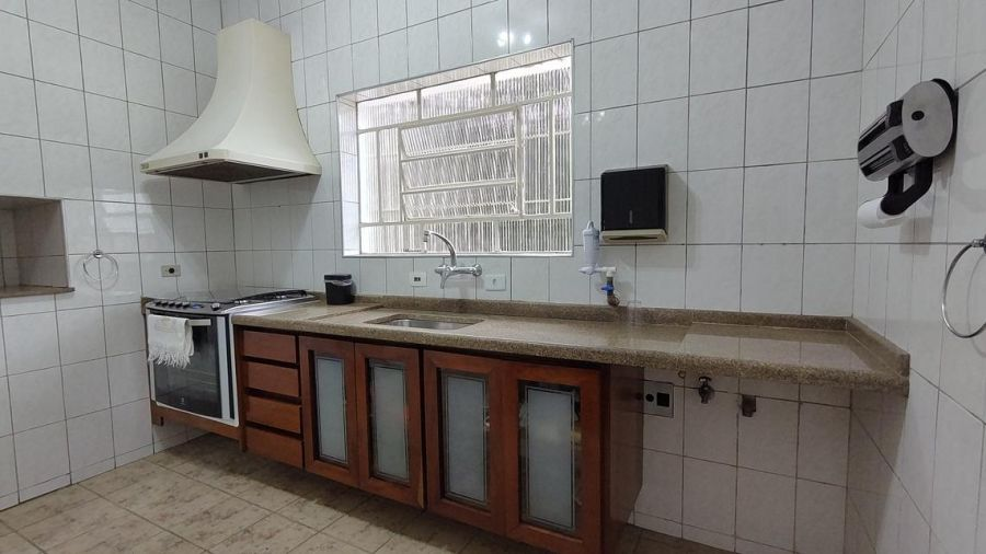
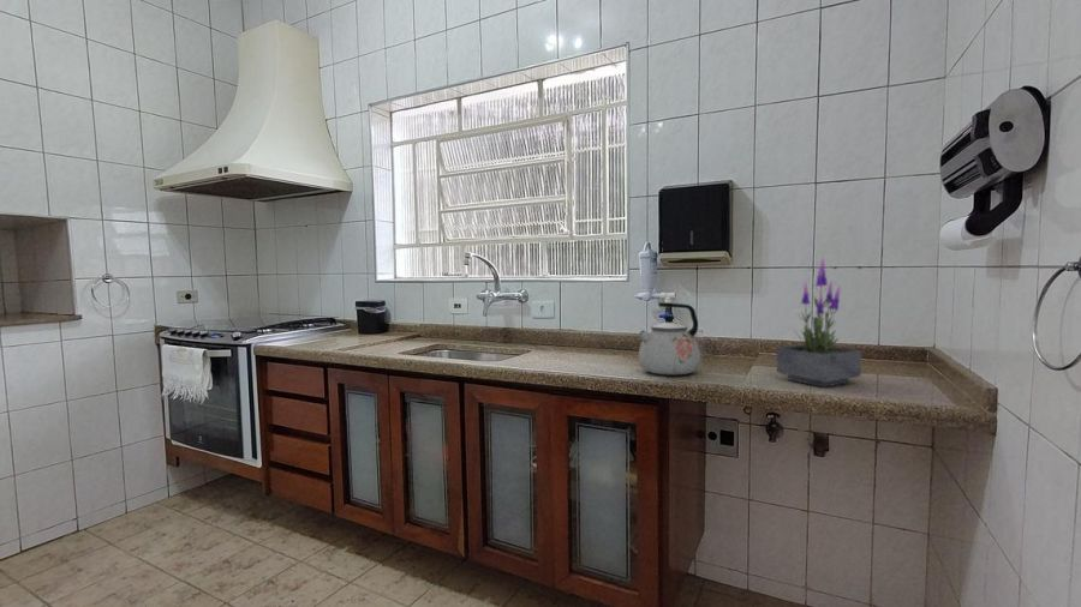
+ kettle [637,301,701,377]
+ potted plant [776,257,862,389]
